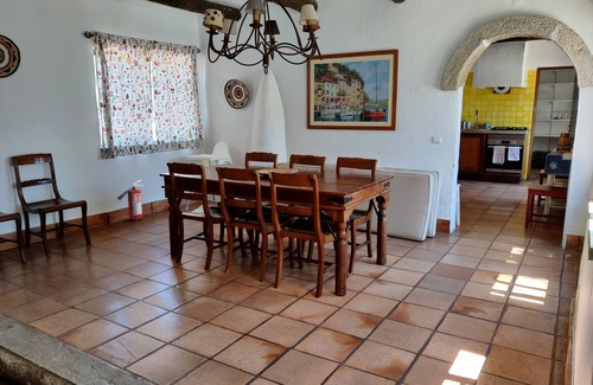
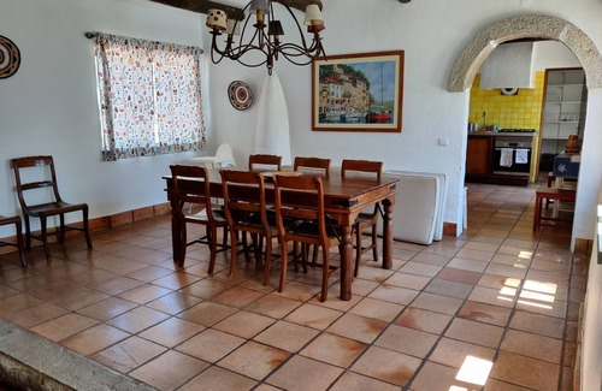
- fire extinguisher [116,178,145,222]
